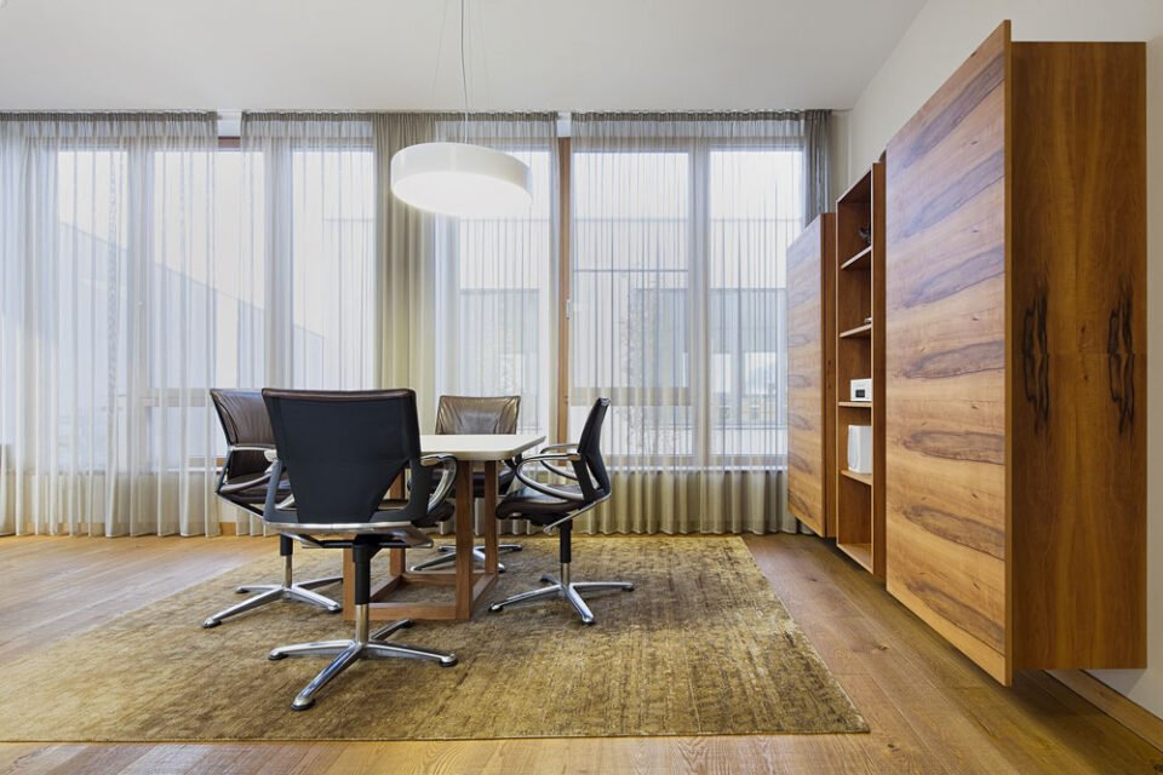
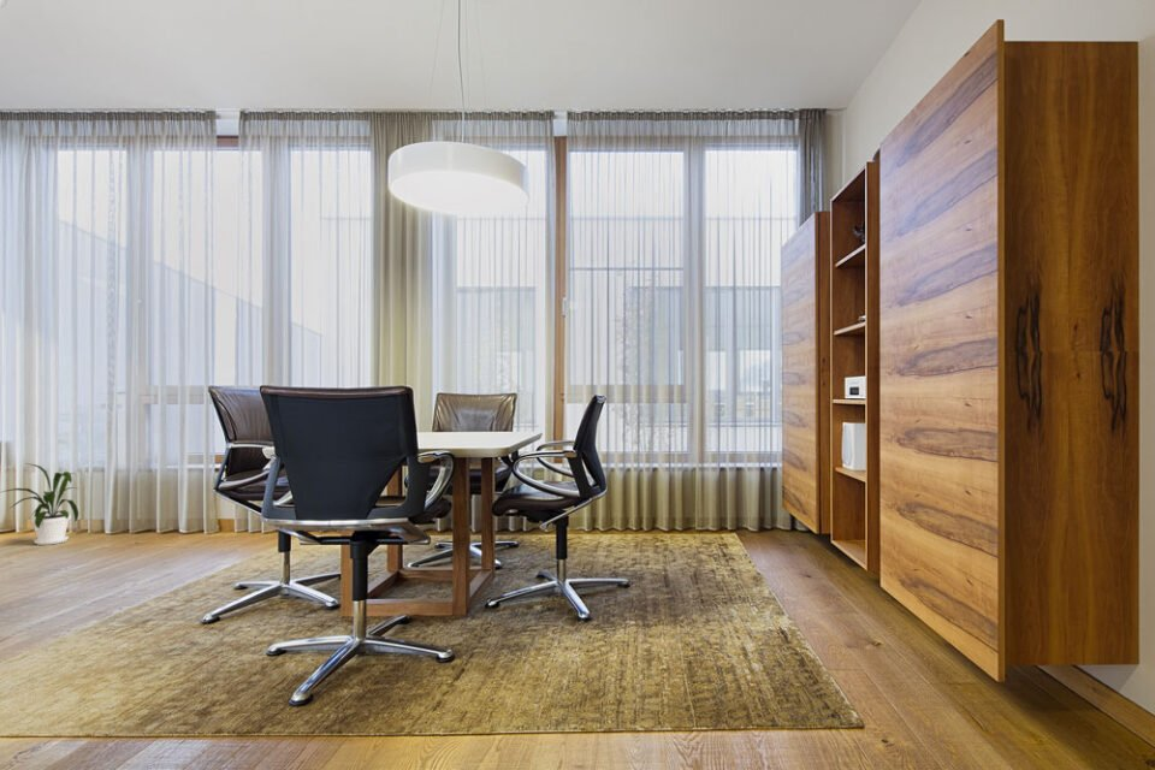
+ house plant [1,462,79,546]
